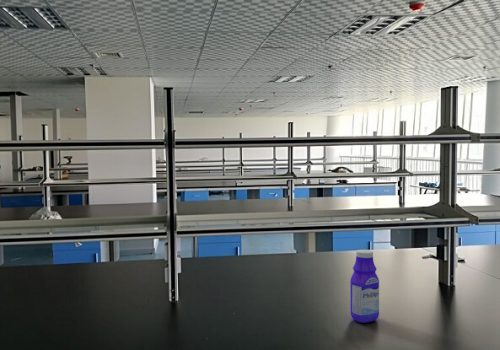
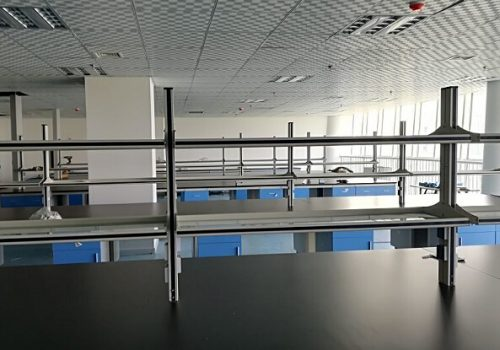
- bottle [349,249,380,324]
